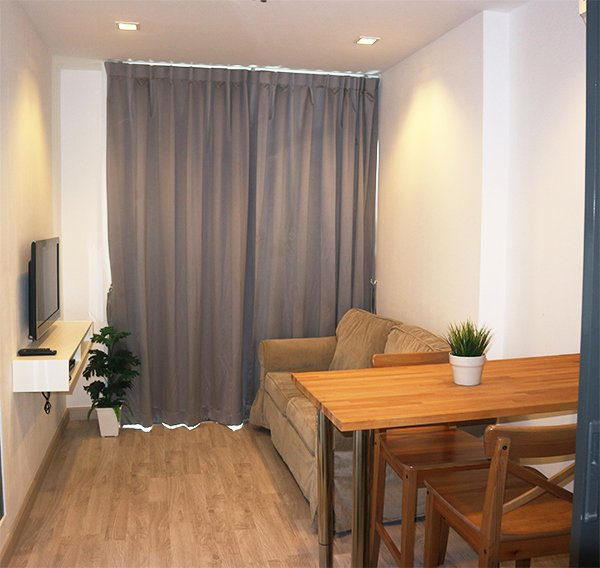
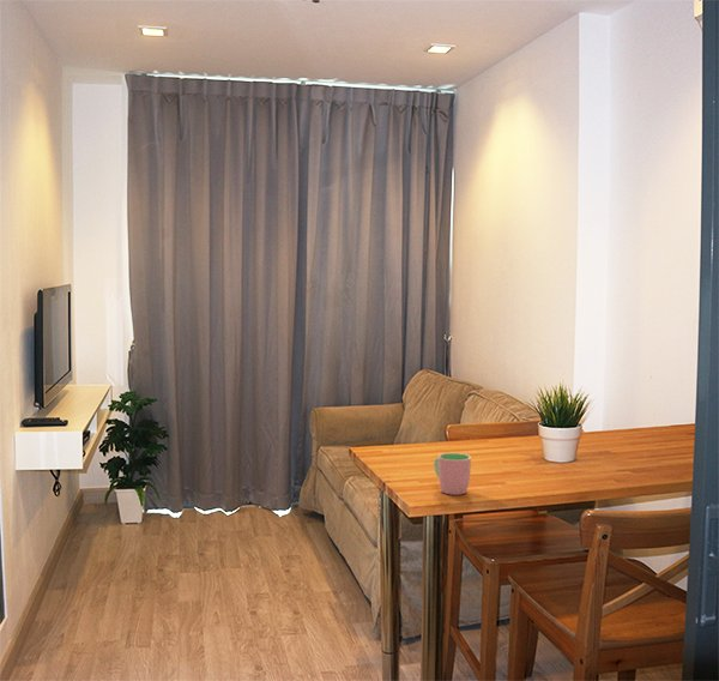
+ cup [433,452,472,496]
